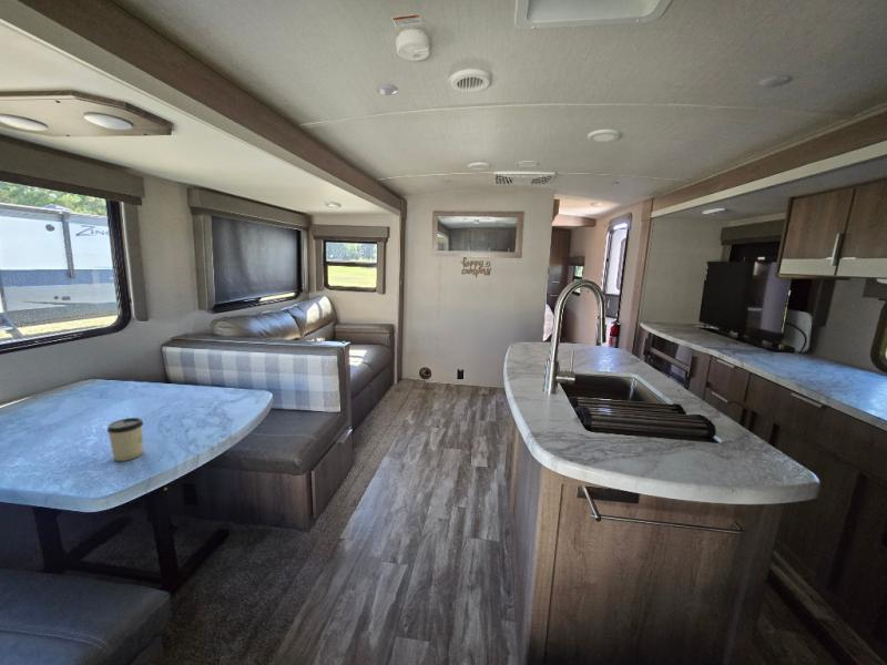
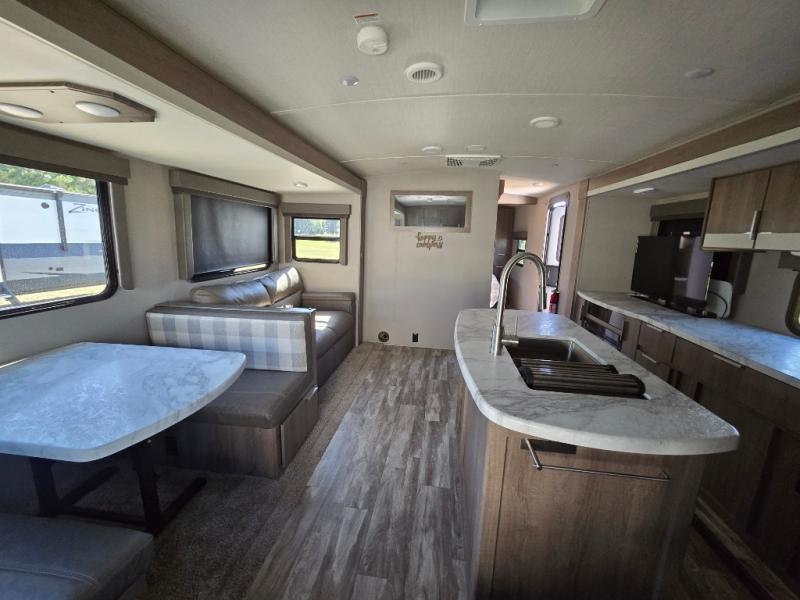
- cup [106,417,144,462]
